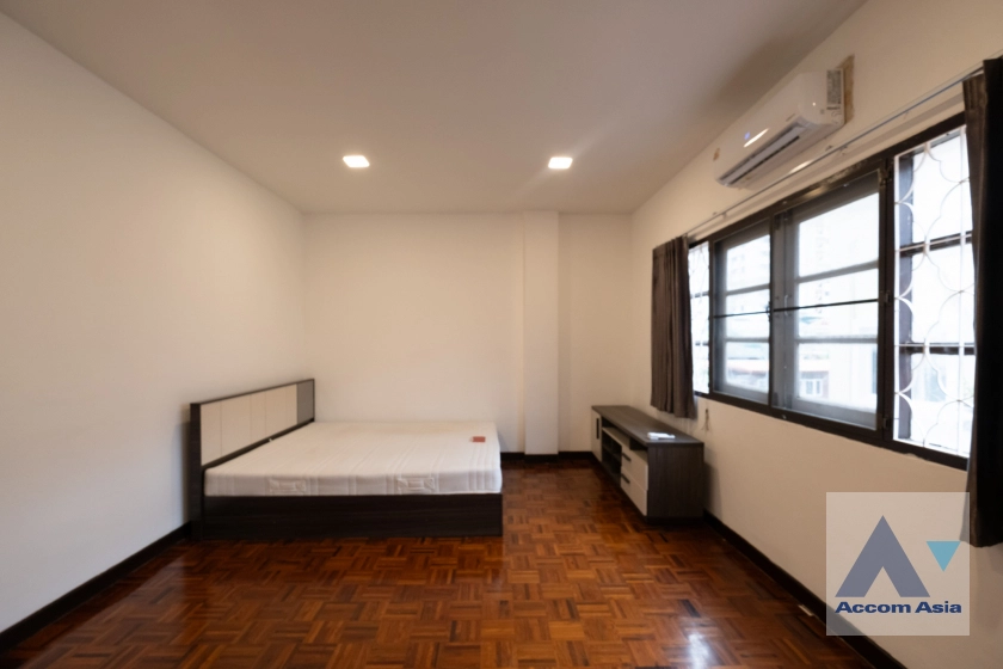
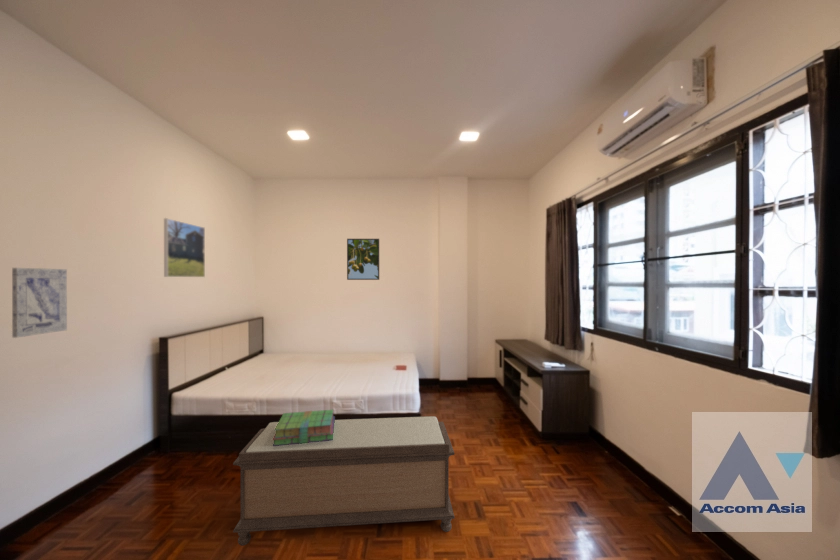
+ stack of books [273,409,336,446]
+ wall art [11,267,68,339]
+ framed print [346,238,380,281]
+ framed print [163,217,206,278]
+ bench [232,415,456,547]
